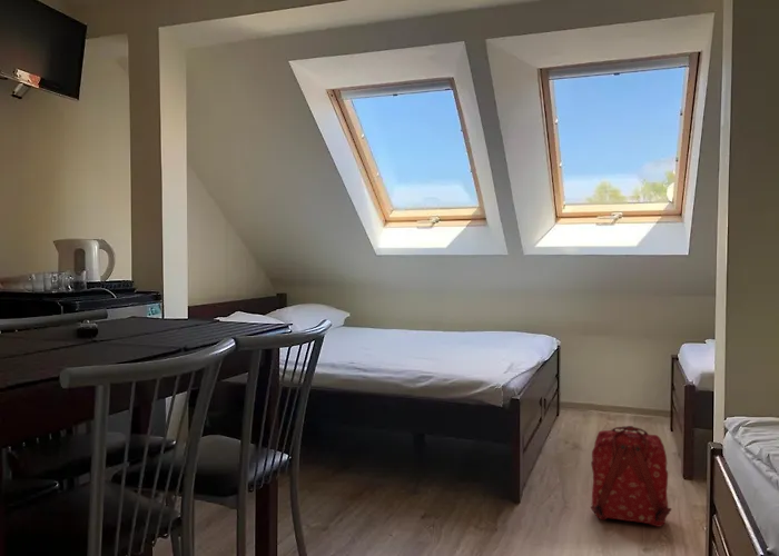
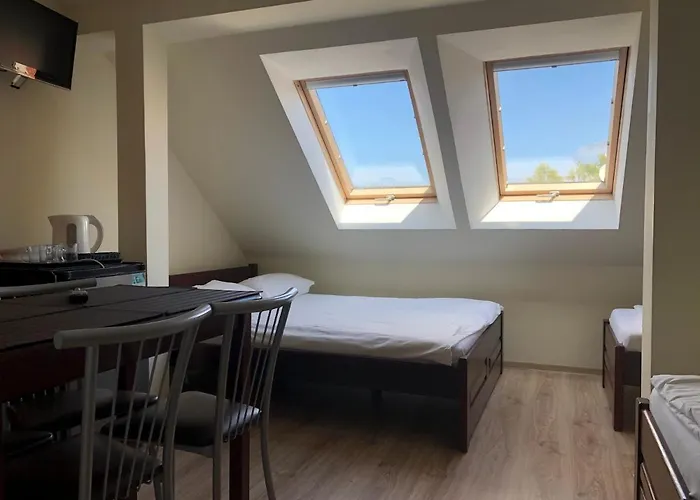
- backpack [590,425,672,528]
